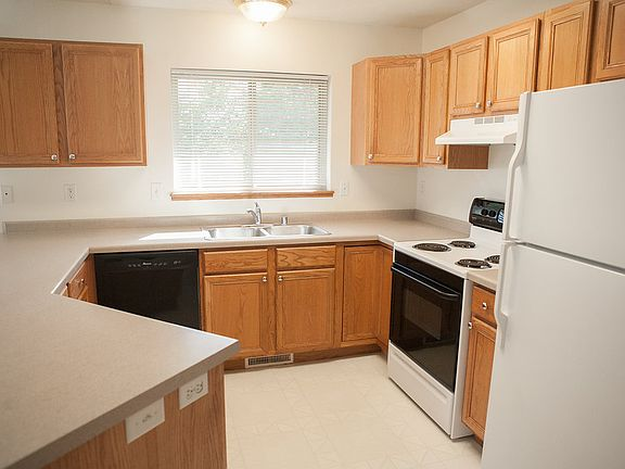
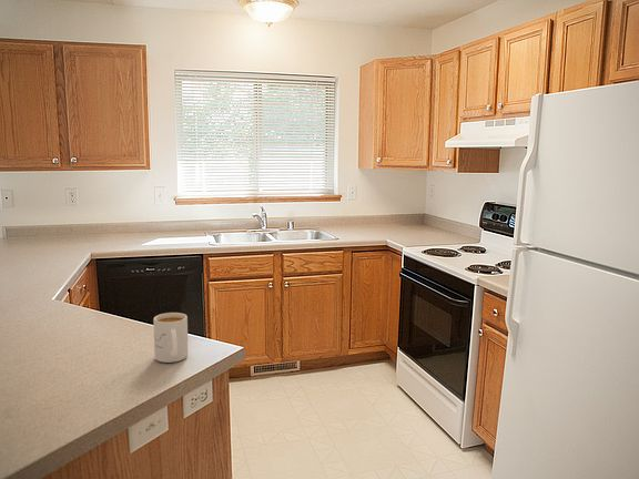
+ mug [152,312,190,364]
